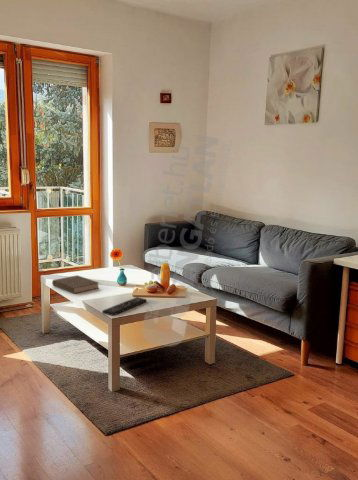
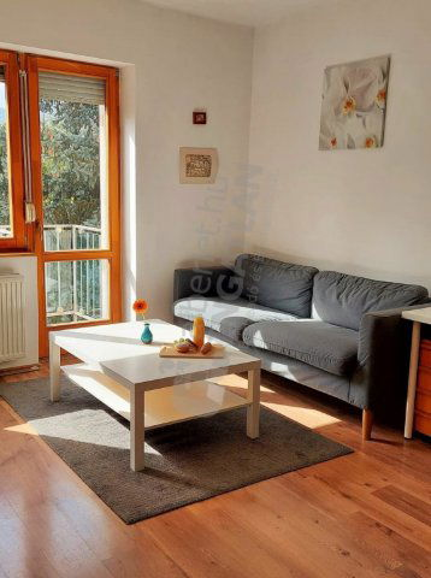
- remote control [101,296,148,317]
- book [51,274,100,295]
